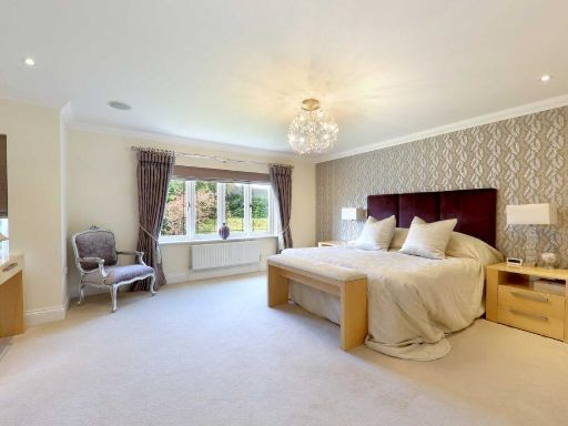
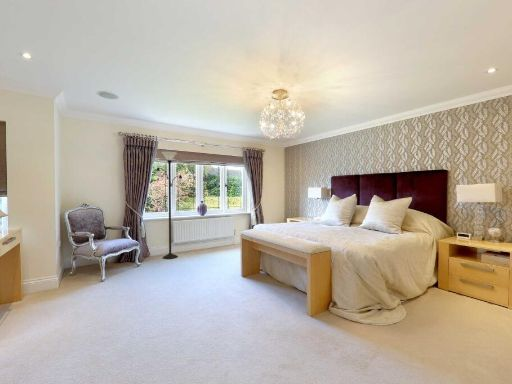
+ floor lamp [154,151,185,260]
